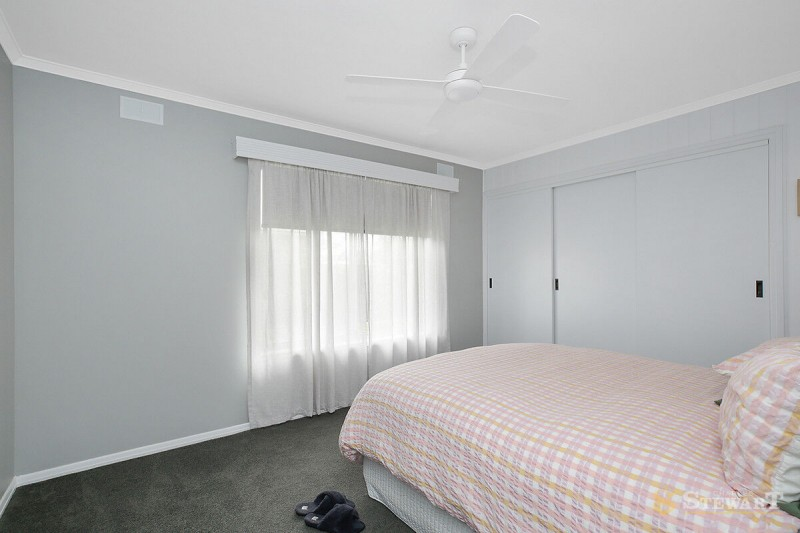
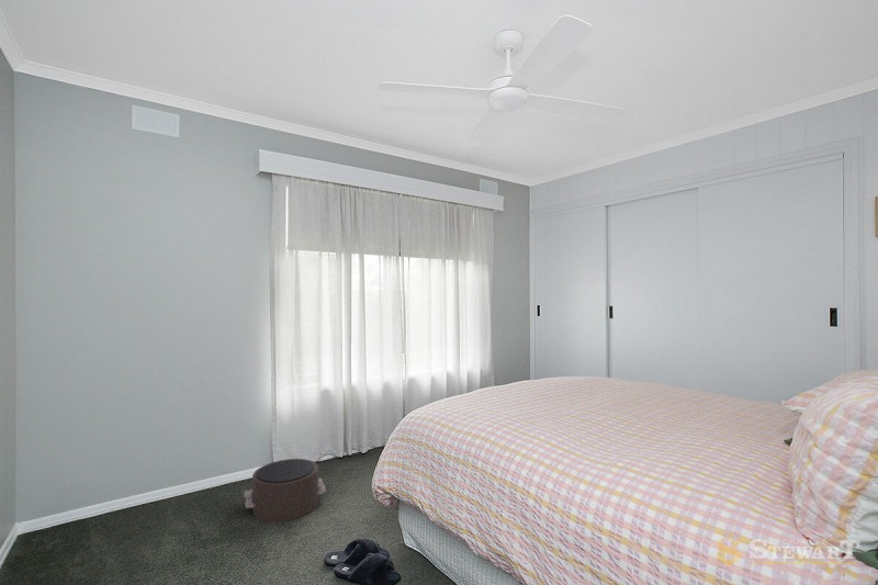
+ pouf [243,458,327,522]
